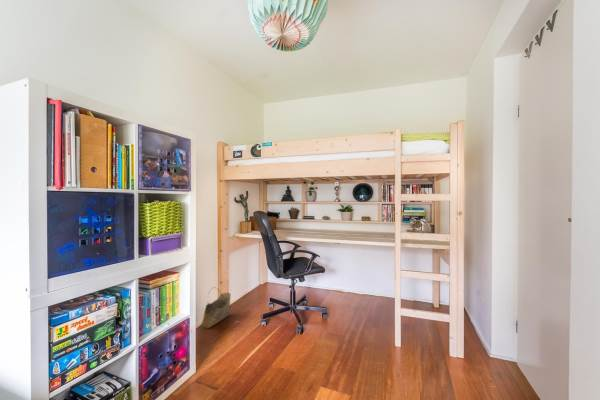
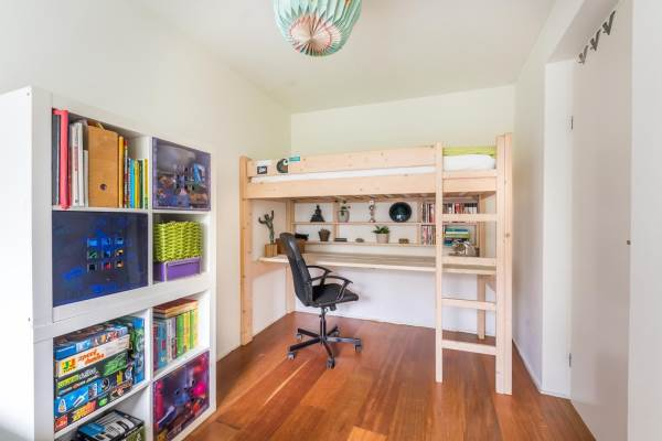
- basket [201,286,232,330]
